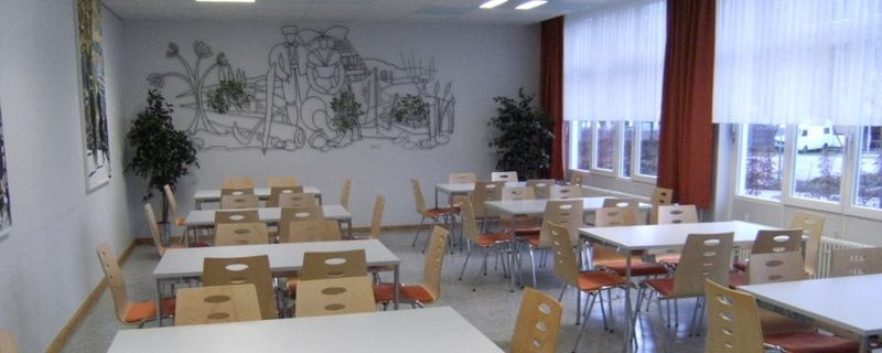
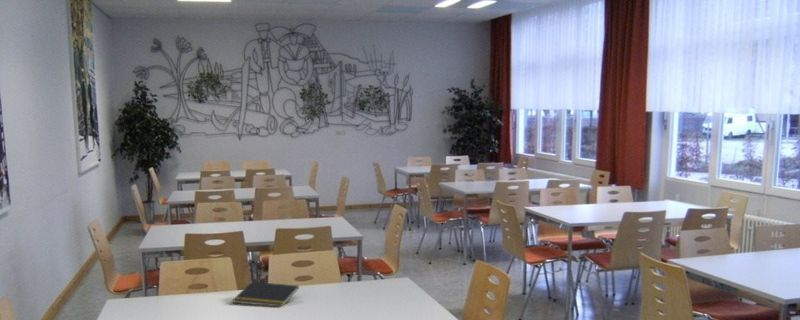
+ notepad [232,281,300,307]
